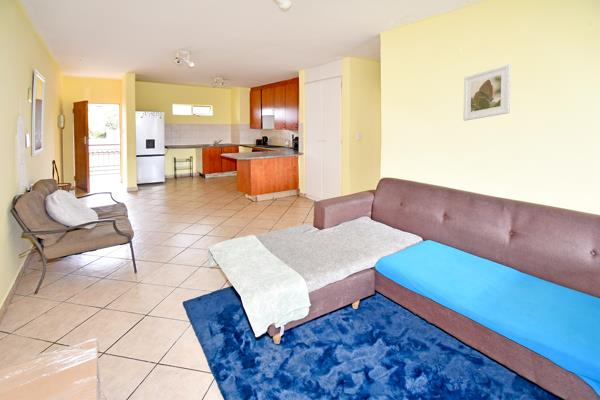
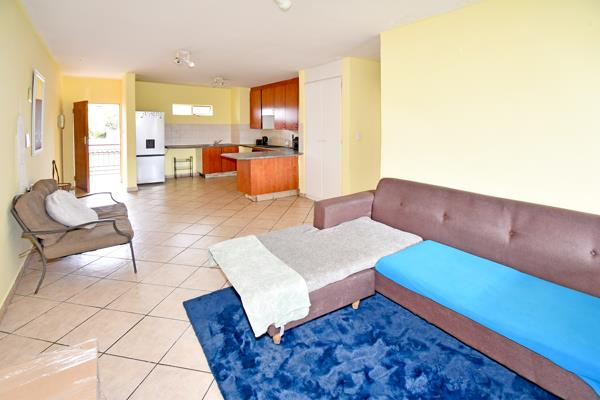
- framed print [462,63,512,122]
